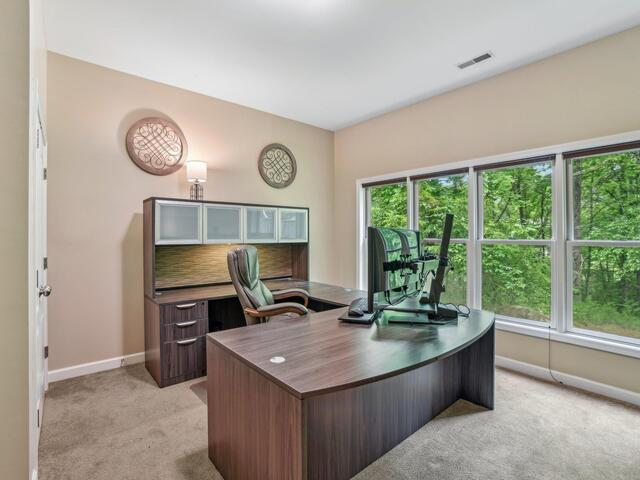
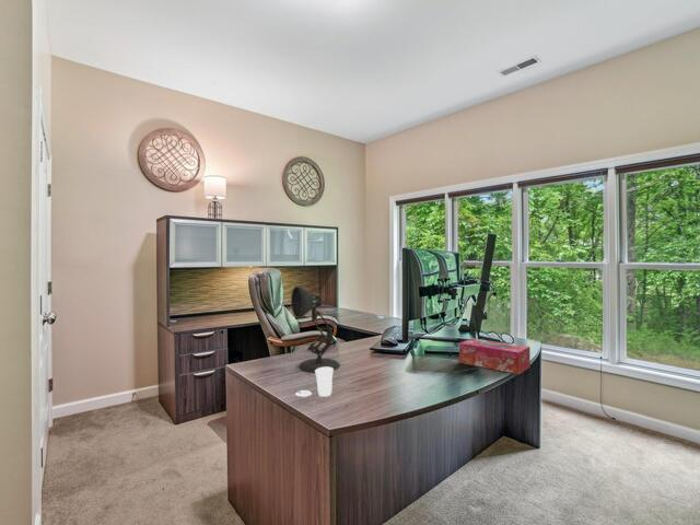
+ tissue box [458,337,532,375]
+ cup [314,368,335,398]
+ desk lamp [290,284,341,373]
